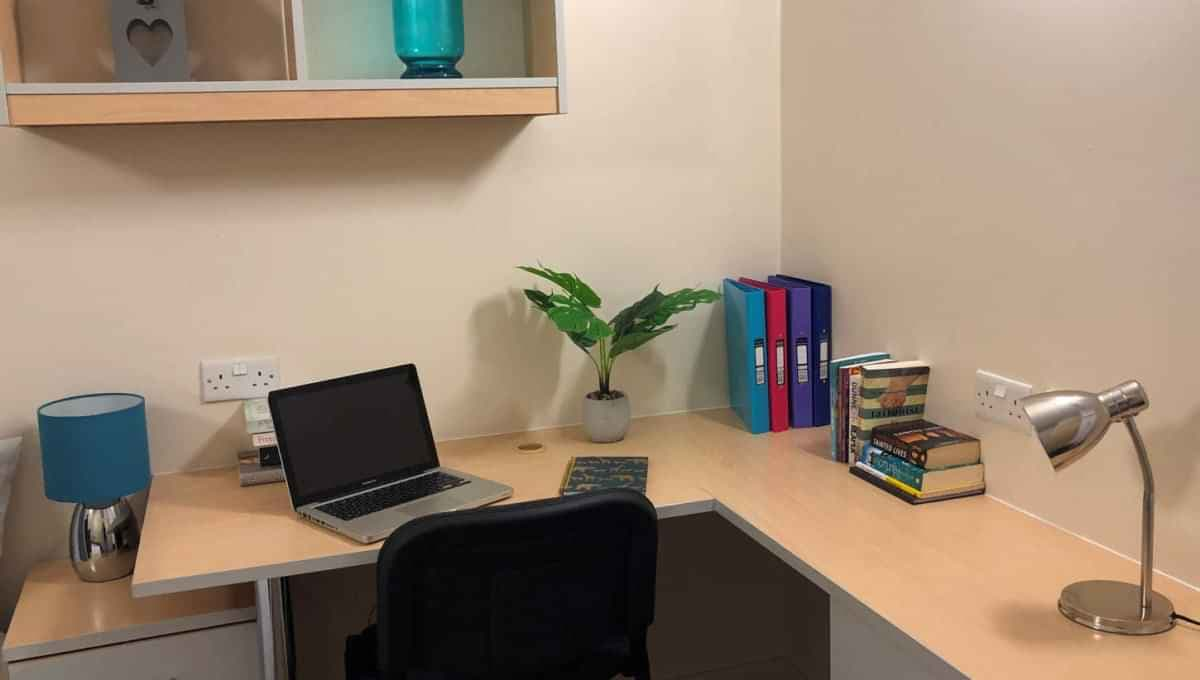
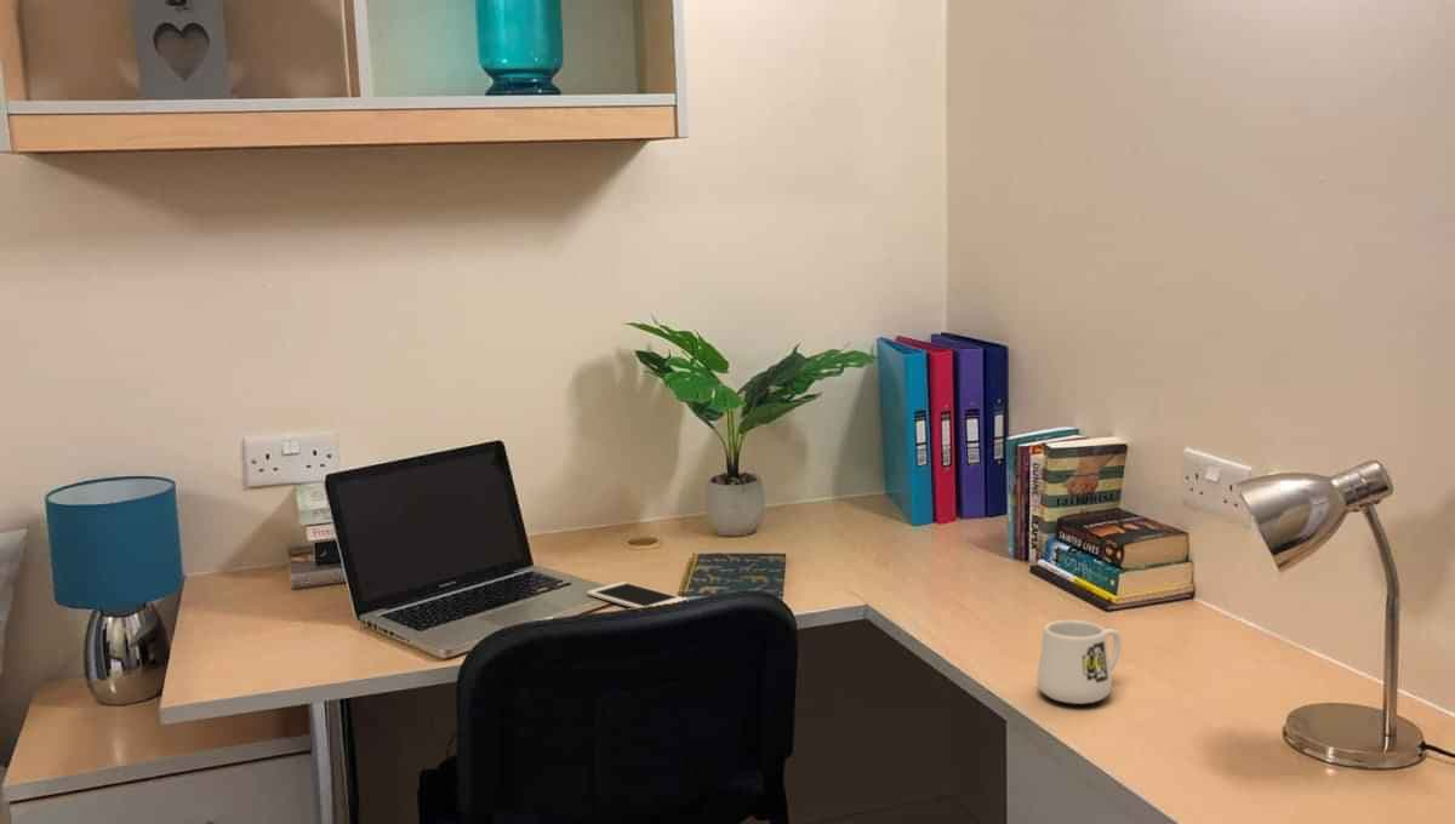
+ cell phone [586,580,689,610]
+ mug [1037,619,1122,705]
